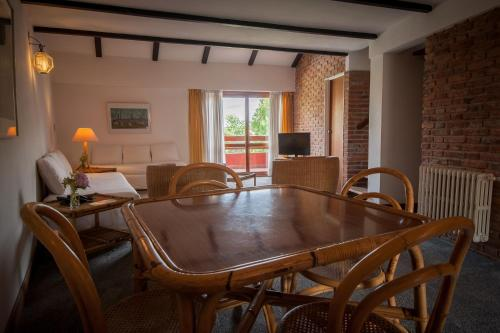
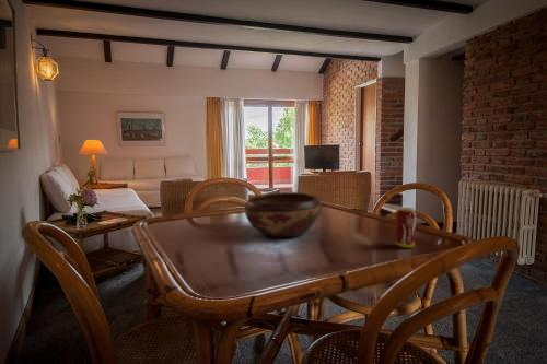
+ beverage can [395,207,417,249]
+ decorative bowl [244,192,322,238]
